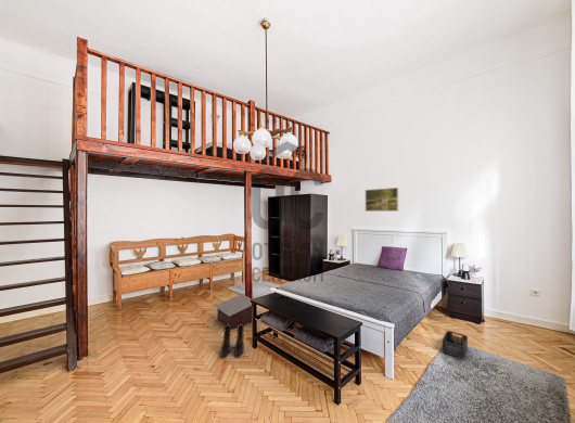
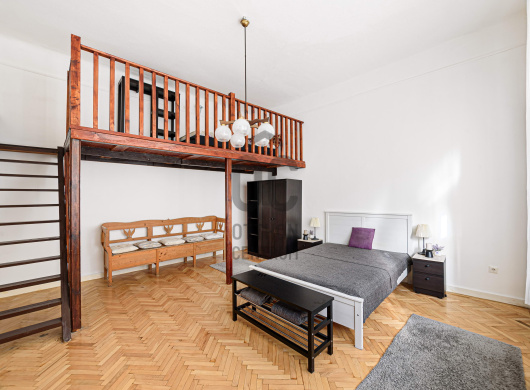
- storage box [214,293,253,330]
- boots [219,324,245,359]
- storage bin [442,330,469,360]
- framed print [365,187,399,213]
